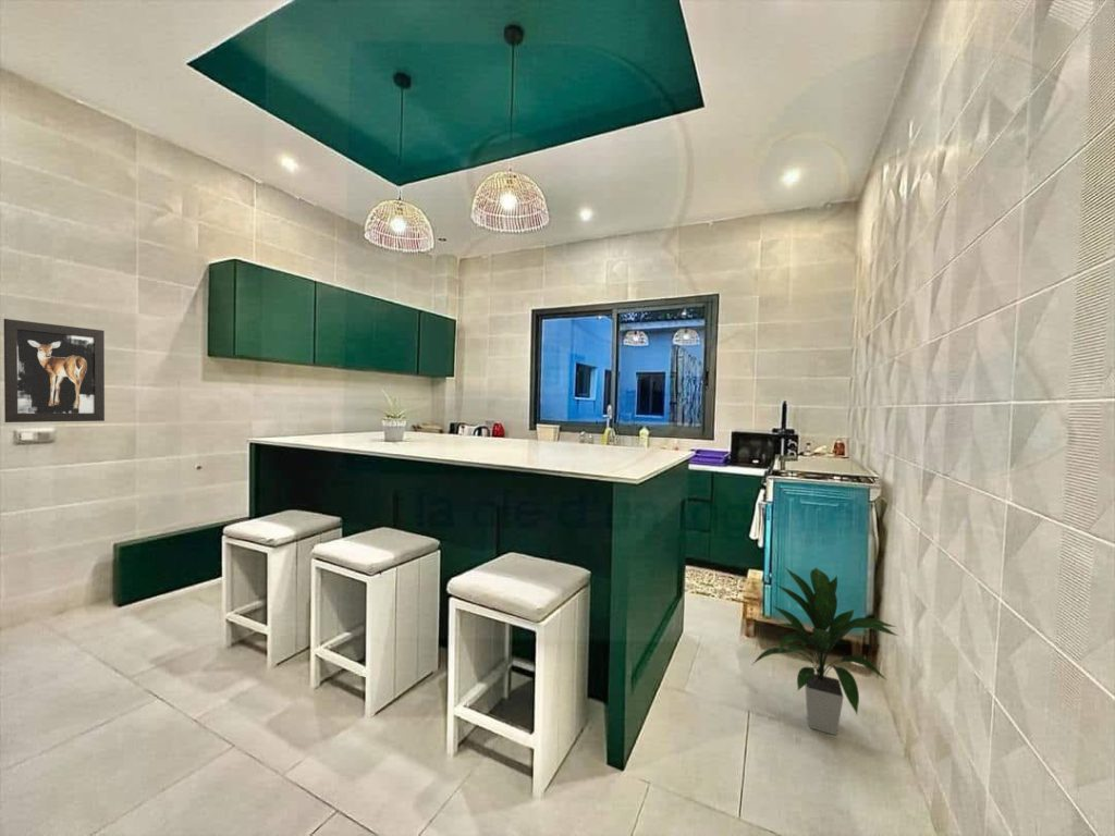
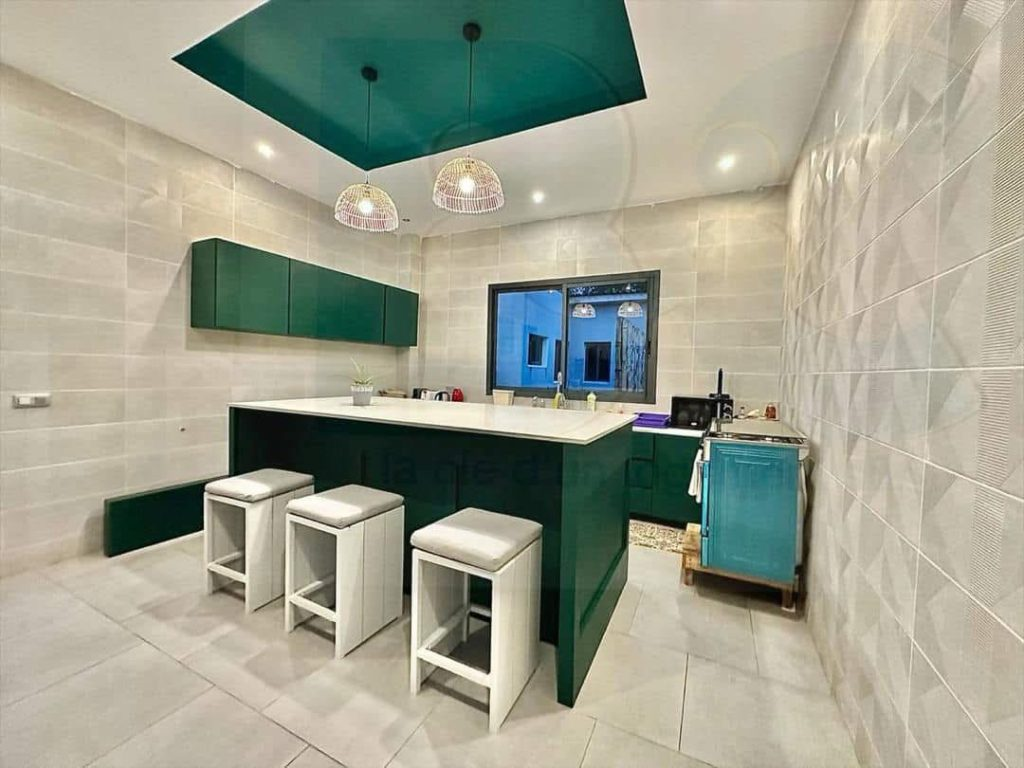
- indoor plant [752,566,898,736]
- wall art [3,318,106,423]
